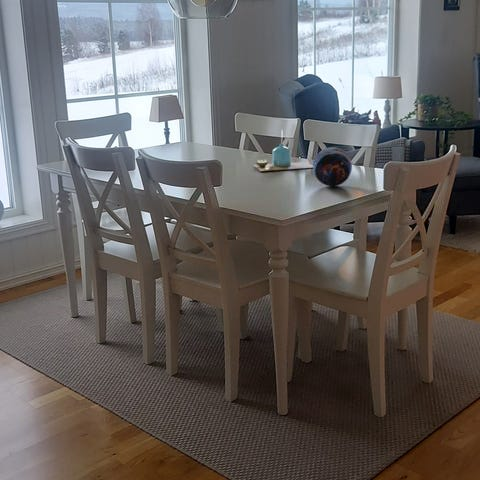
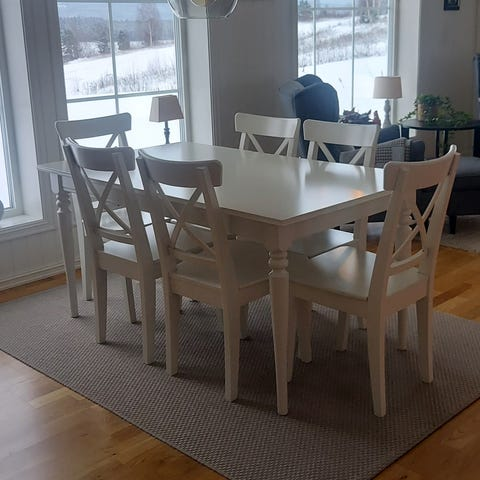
- candle [251,129,313,172]
- decorative orb [312,146,353,187]
